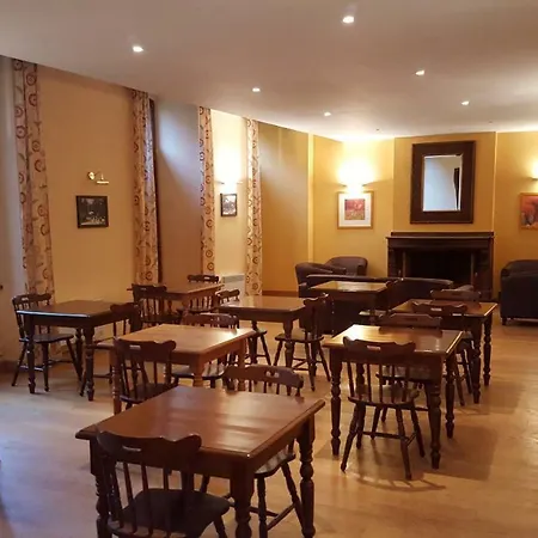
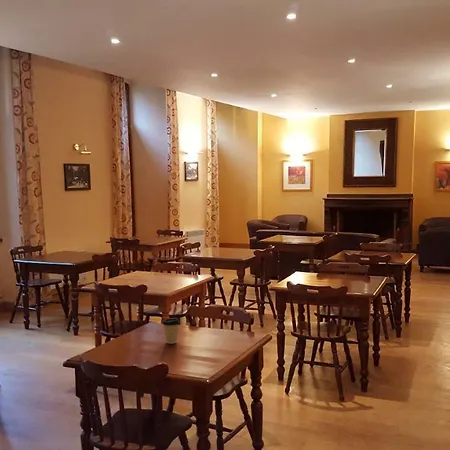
+ coffee cup [161,317,181,345]
